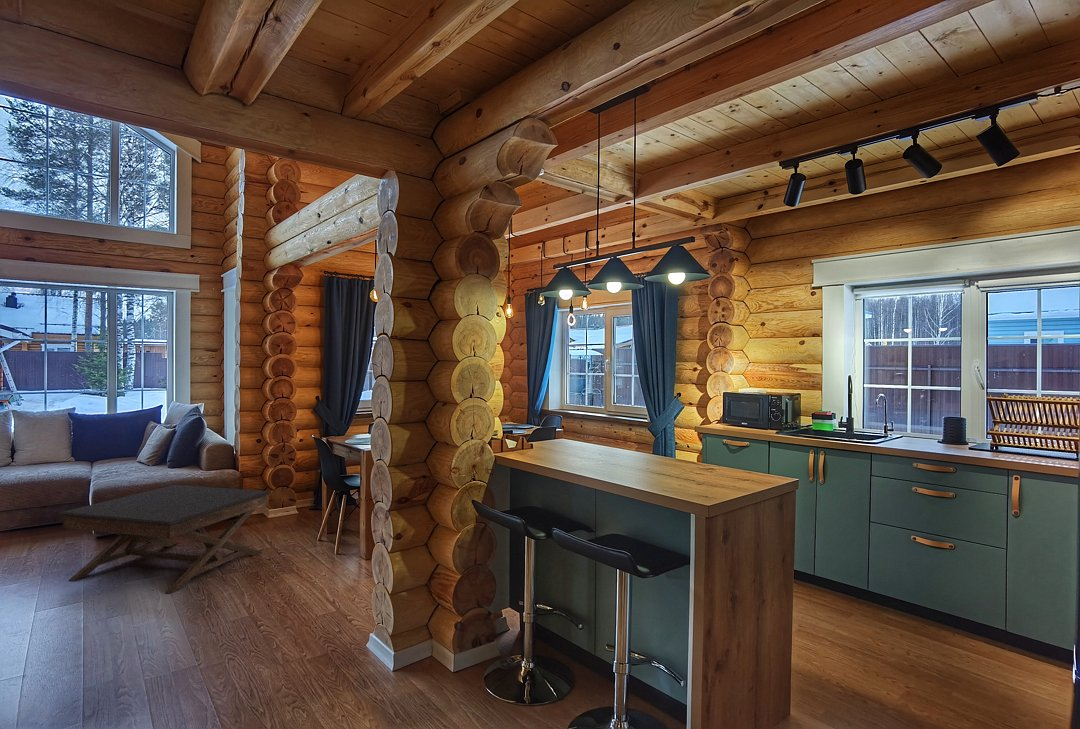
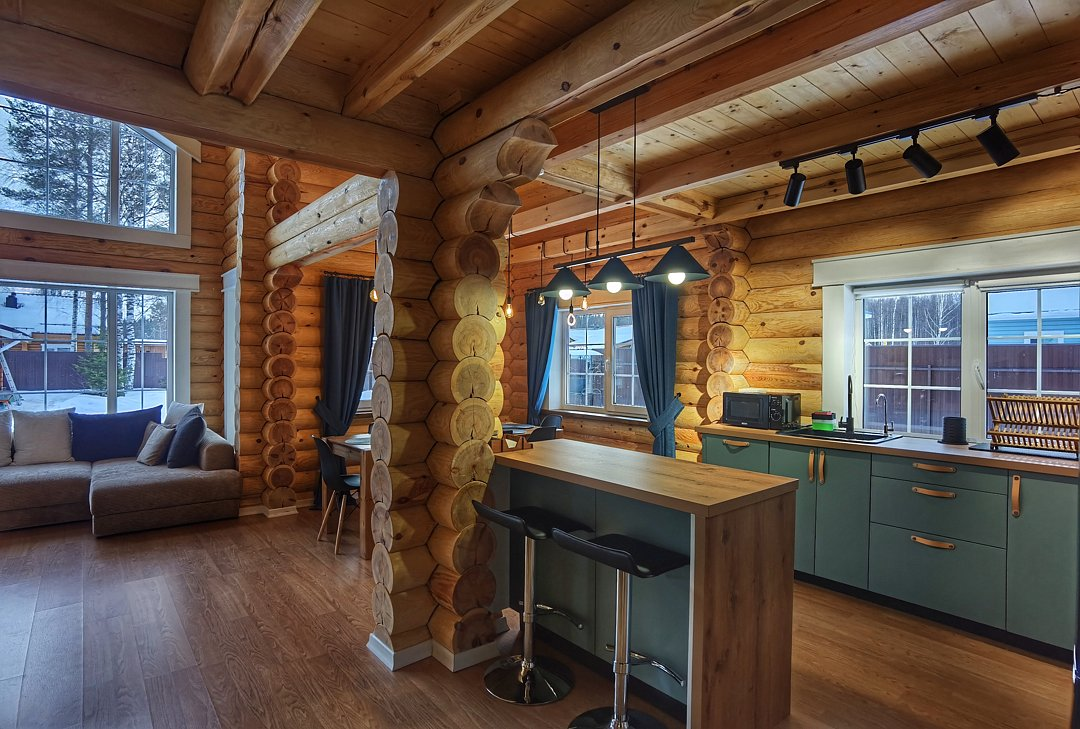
- coffee table [57,484,272,594]
